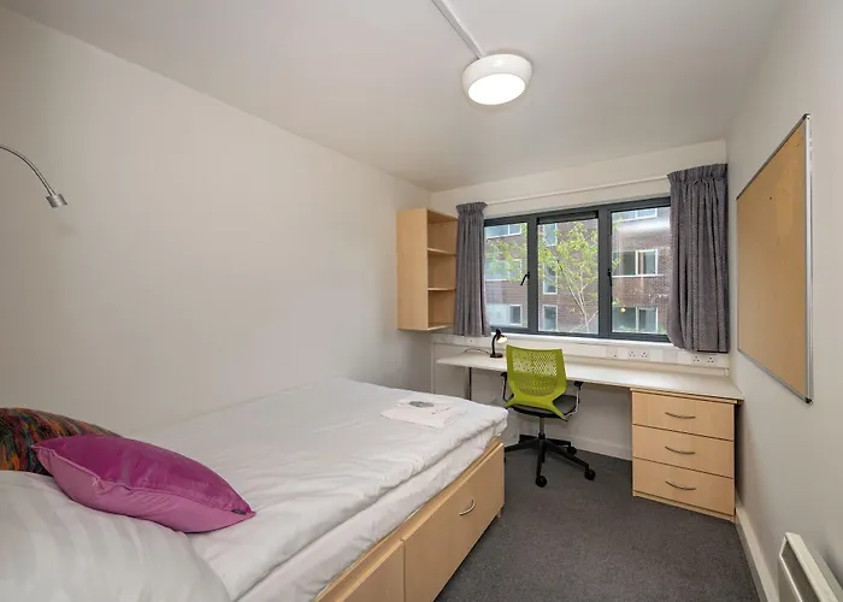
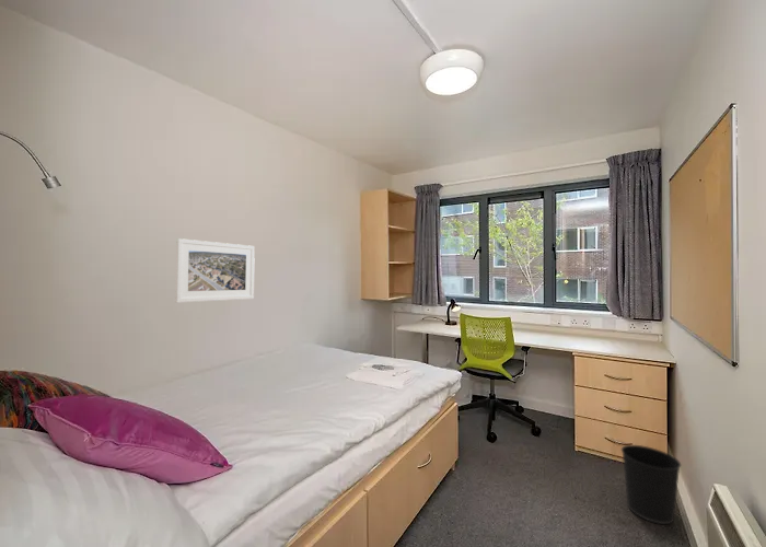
+ wastebasket [620,444,682,525]
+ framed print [174,237,256,303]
